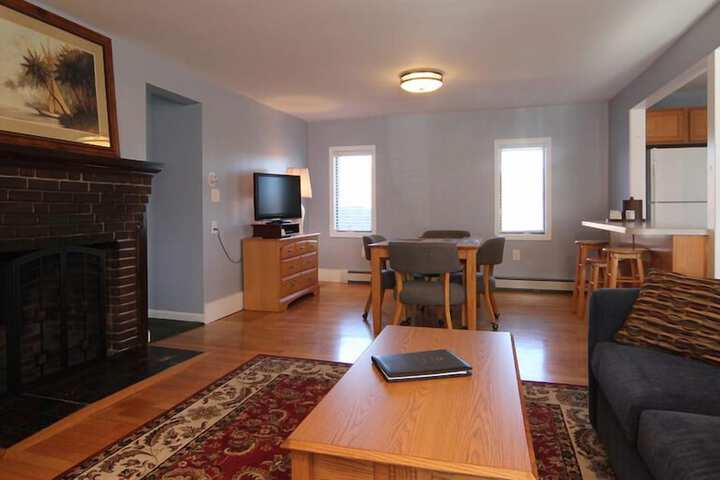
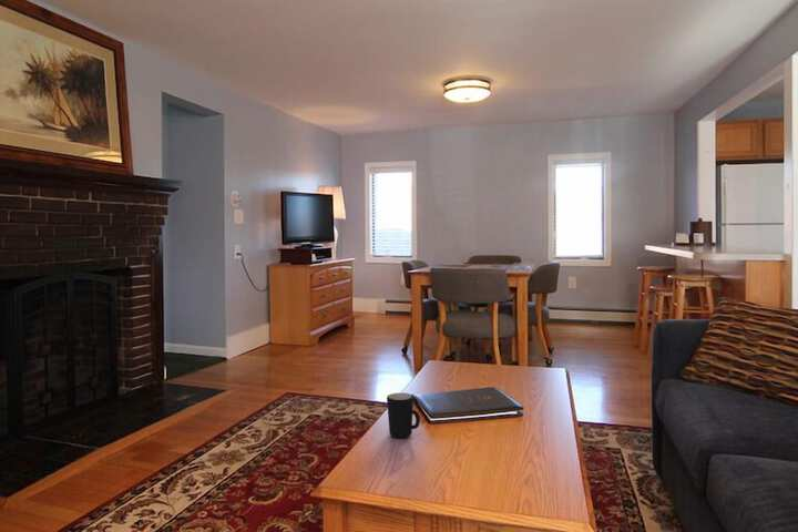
+ mug [386,392,421,439]
